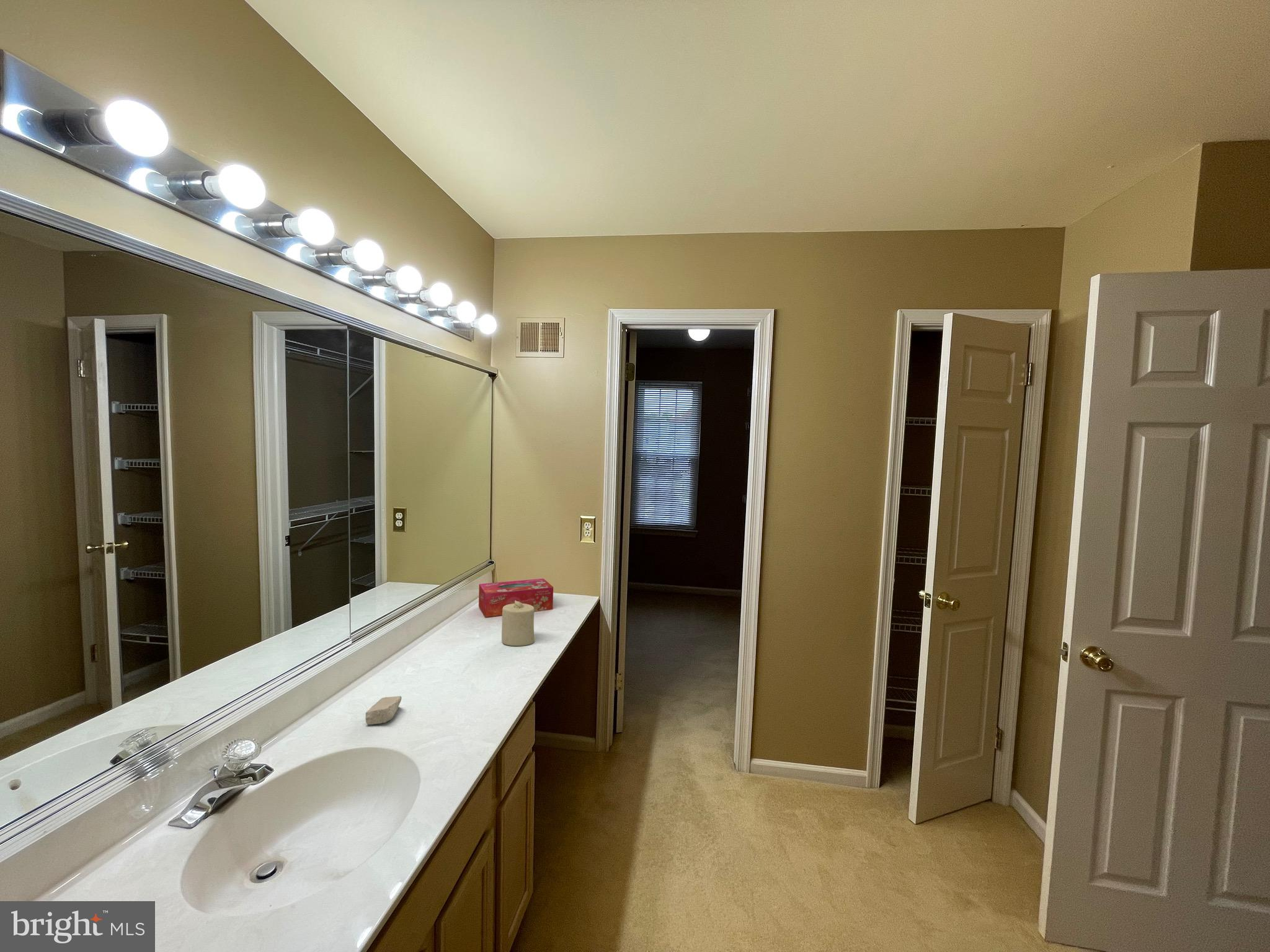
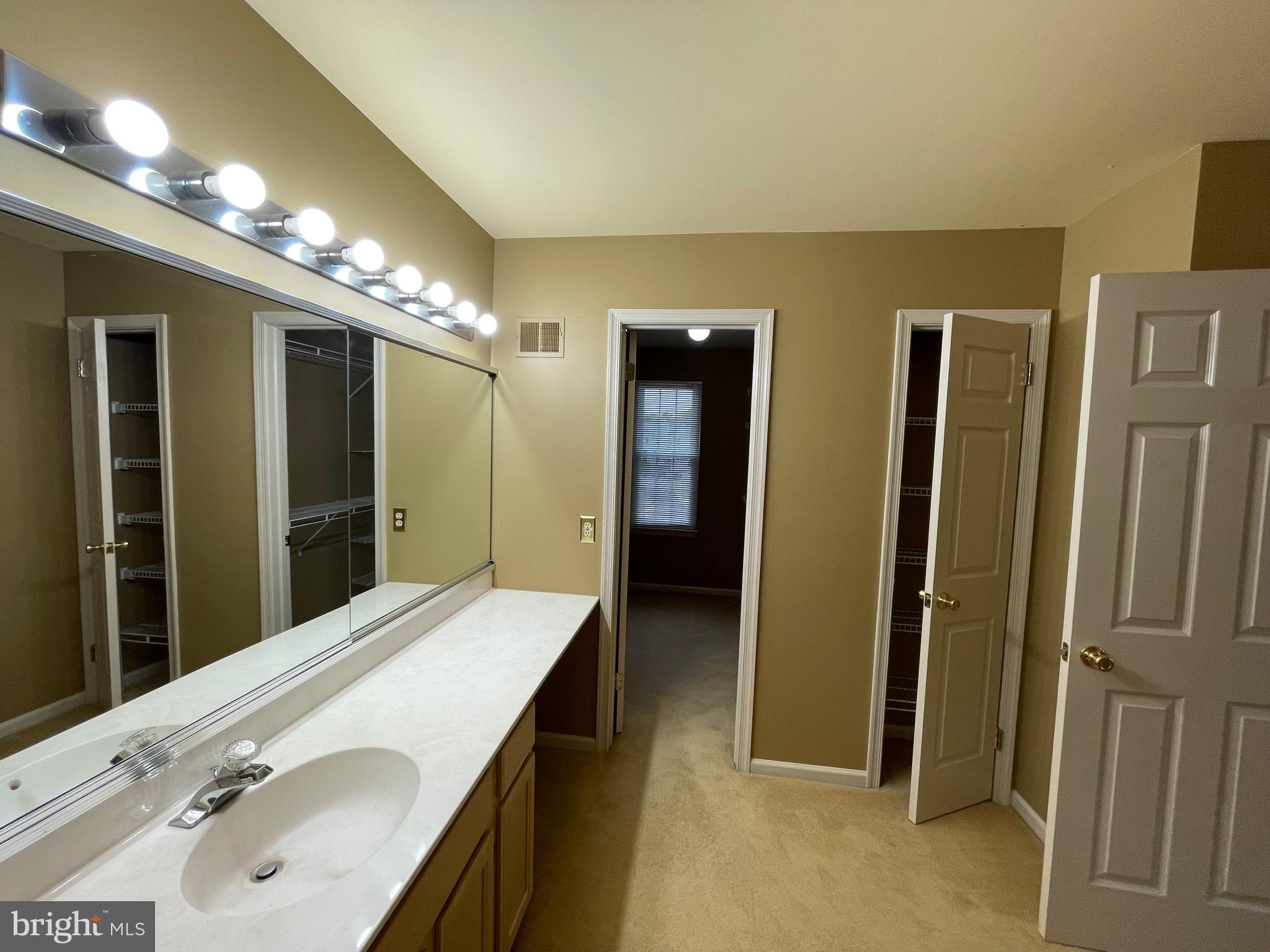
- candle [501,601,535,646]
- tissue box [478,578,554,618]
- soap bar [365,695,402,725]
